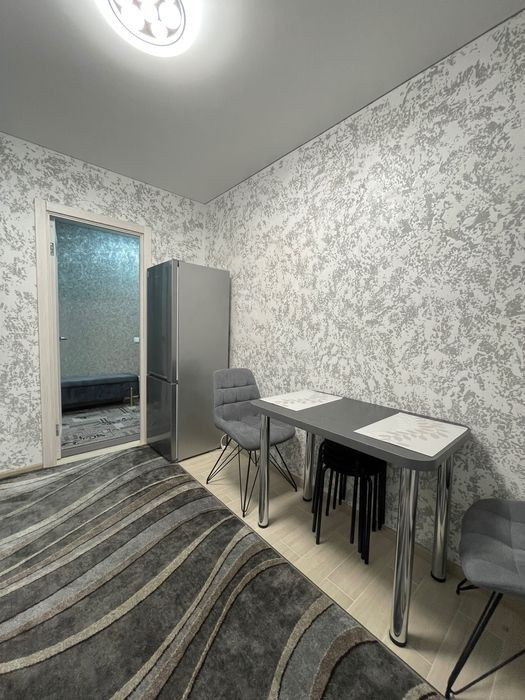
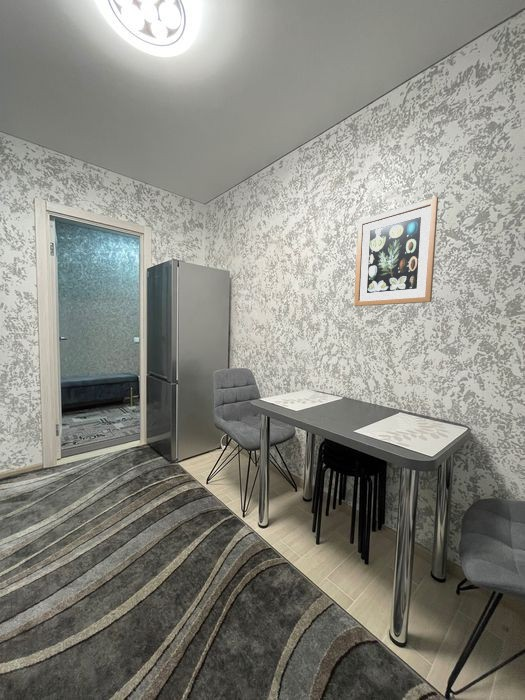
+ wall art [353,196,439,307]
